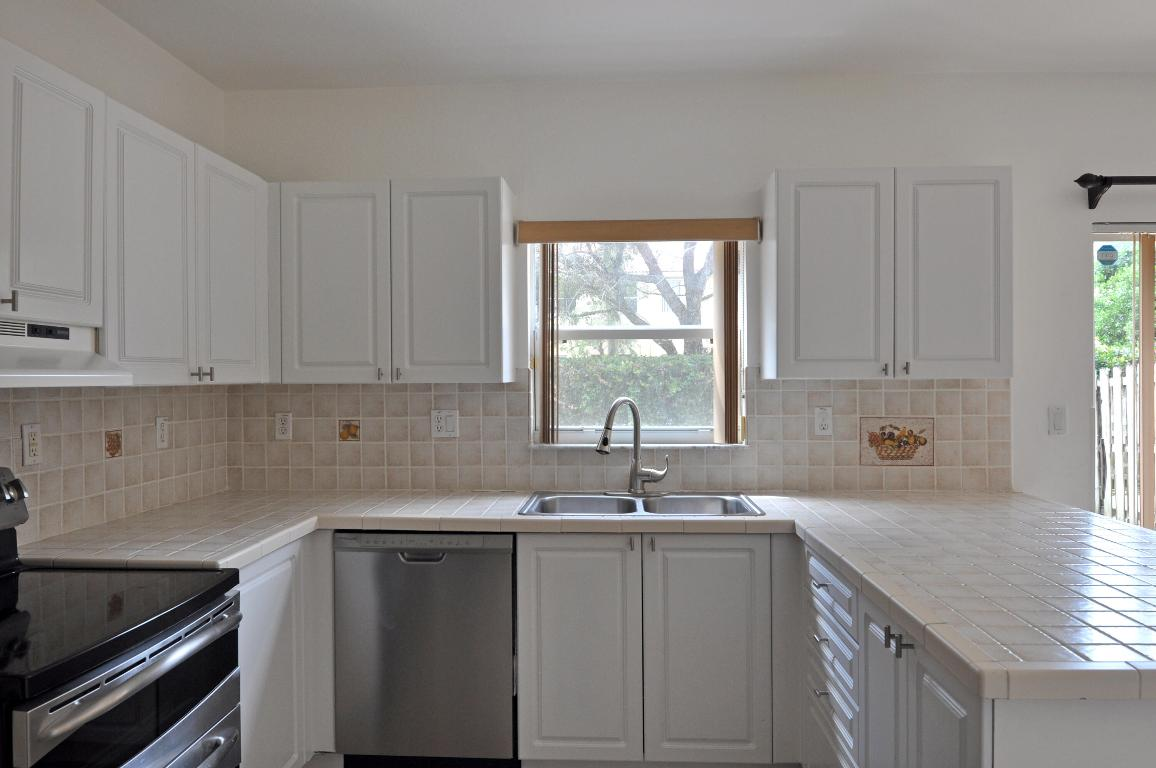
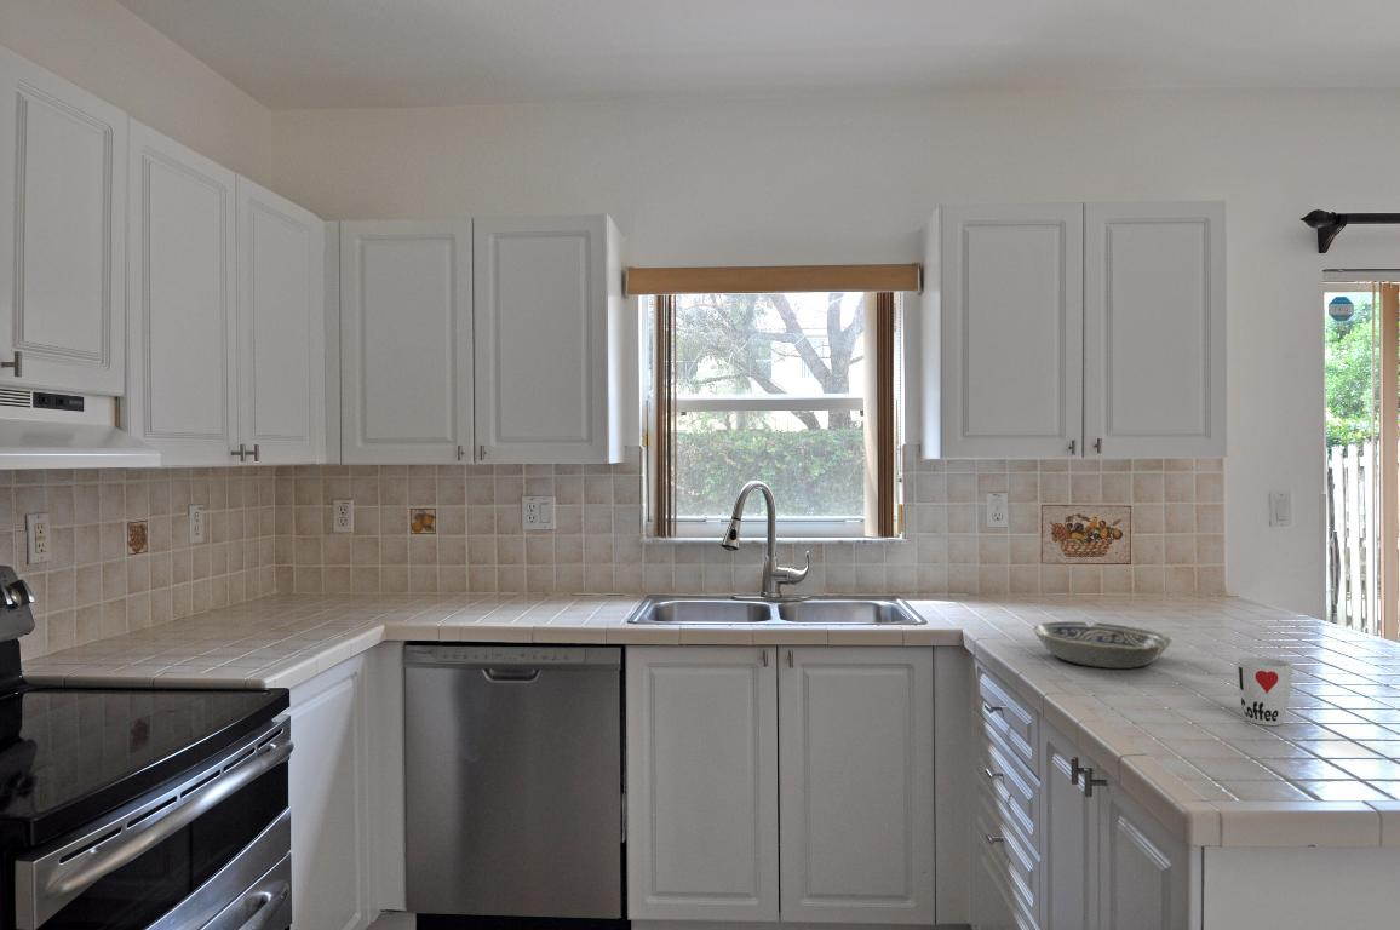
+ cup [1234,656,1293,727]
+ bowl [1032,620,1174,670]
